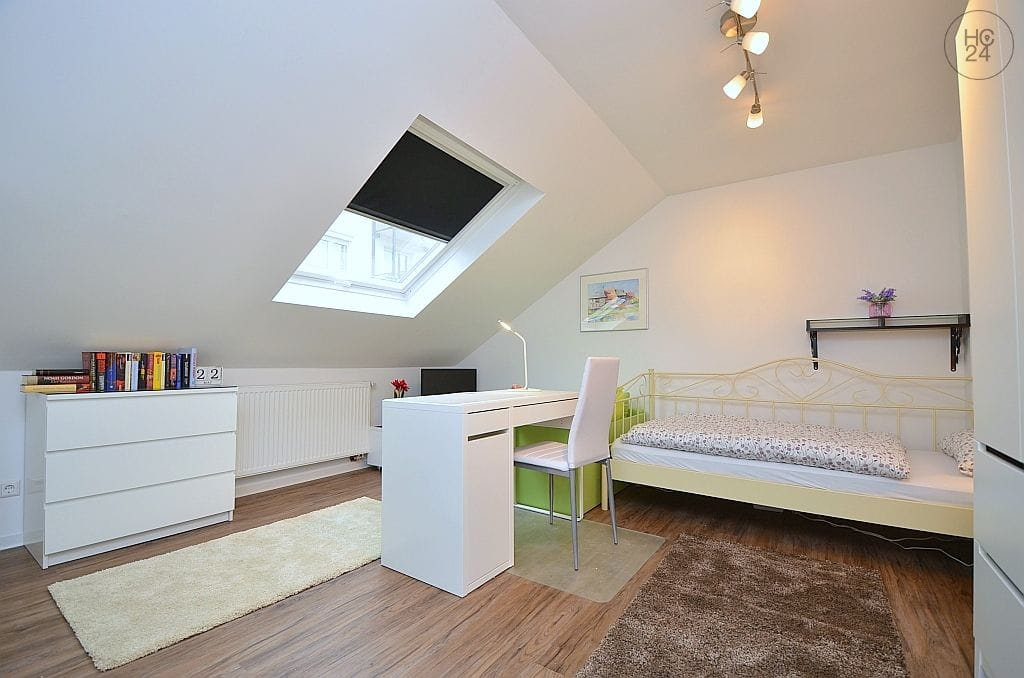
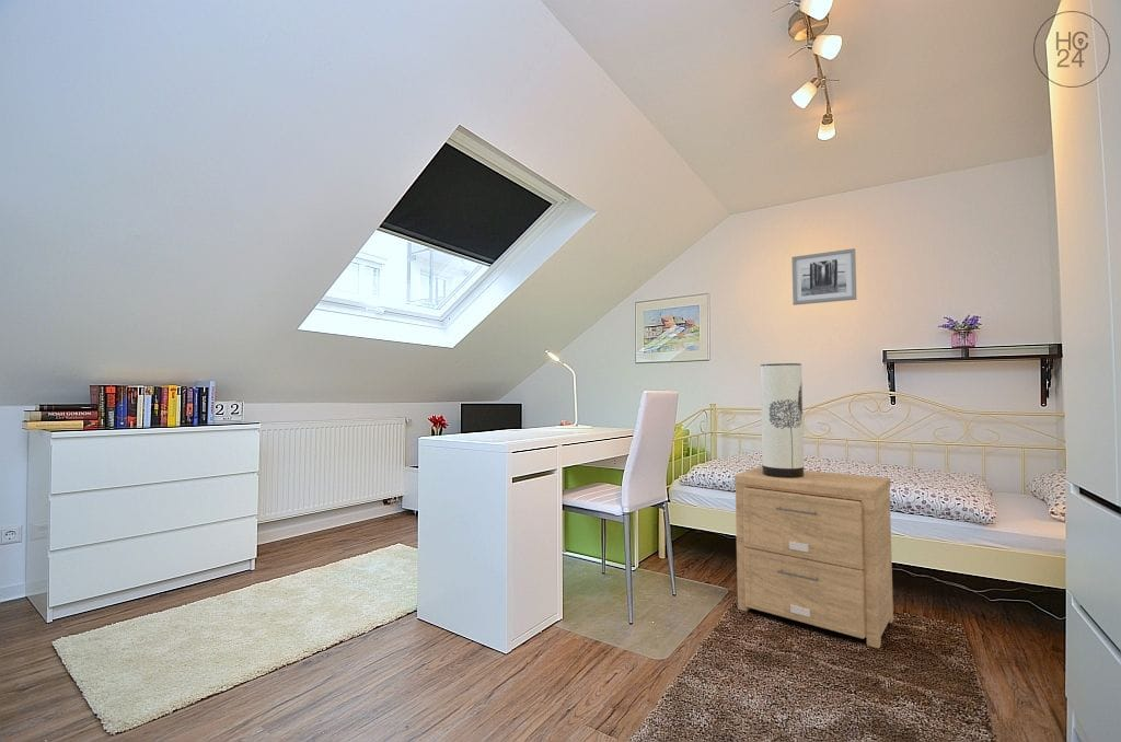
+ wall art [790,247,857,306]
+ side table [733,465,894,649]
+ table lamp [759,362,805,478]
